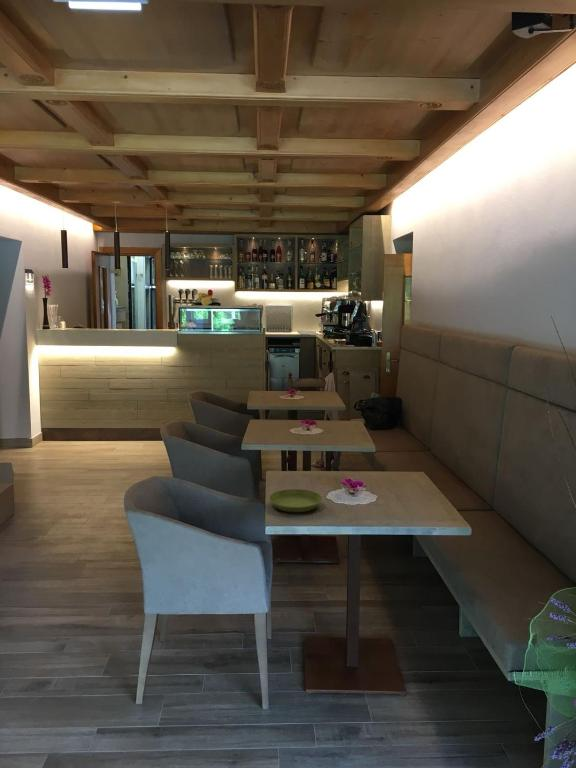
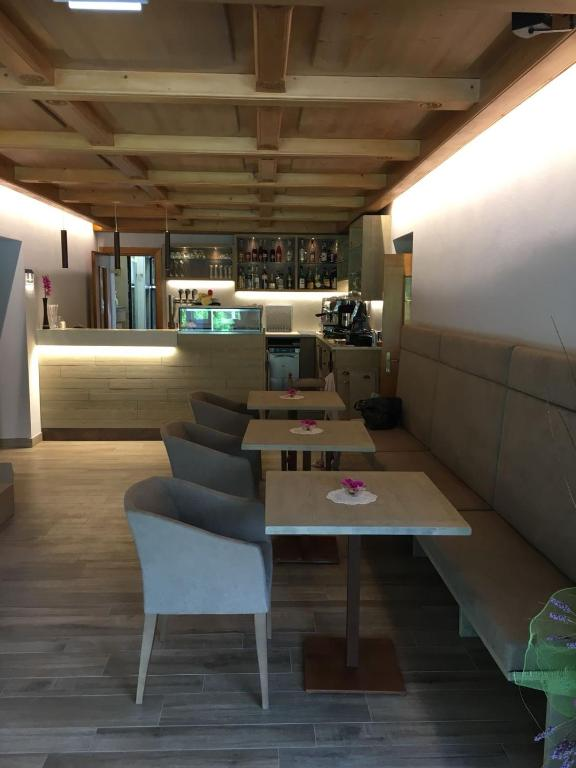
- saucer [268,488,323,513]
